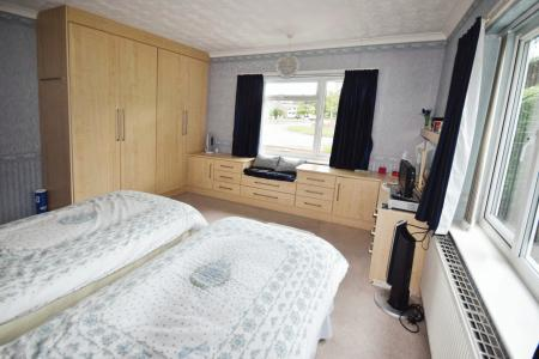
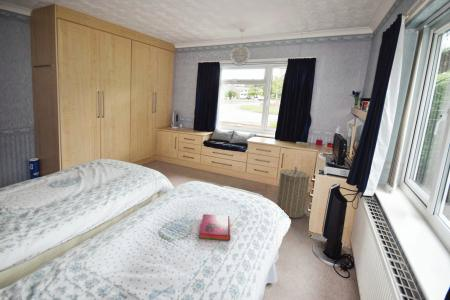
+ hardback book [198,213,231,241]
+ laundry hamper [276,166,311,219]
